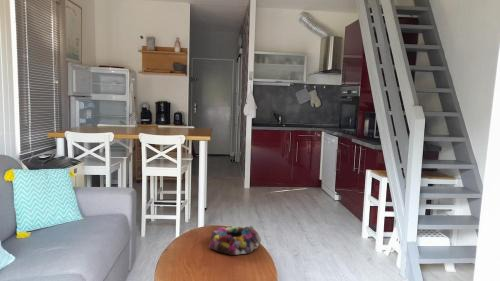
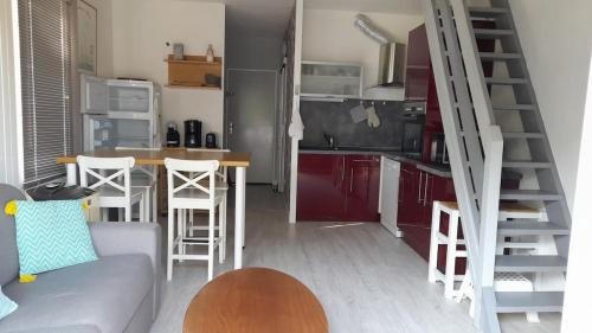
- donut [207,225,262,256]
